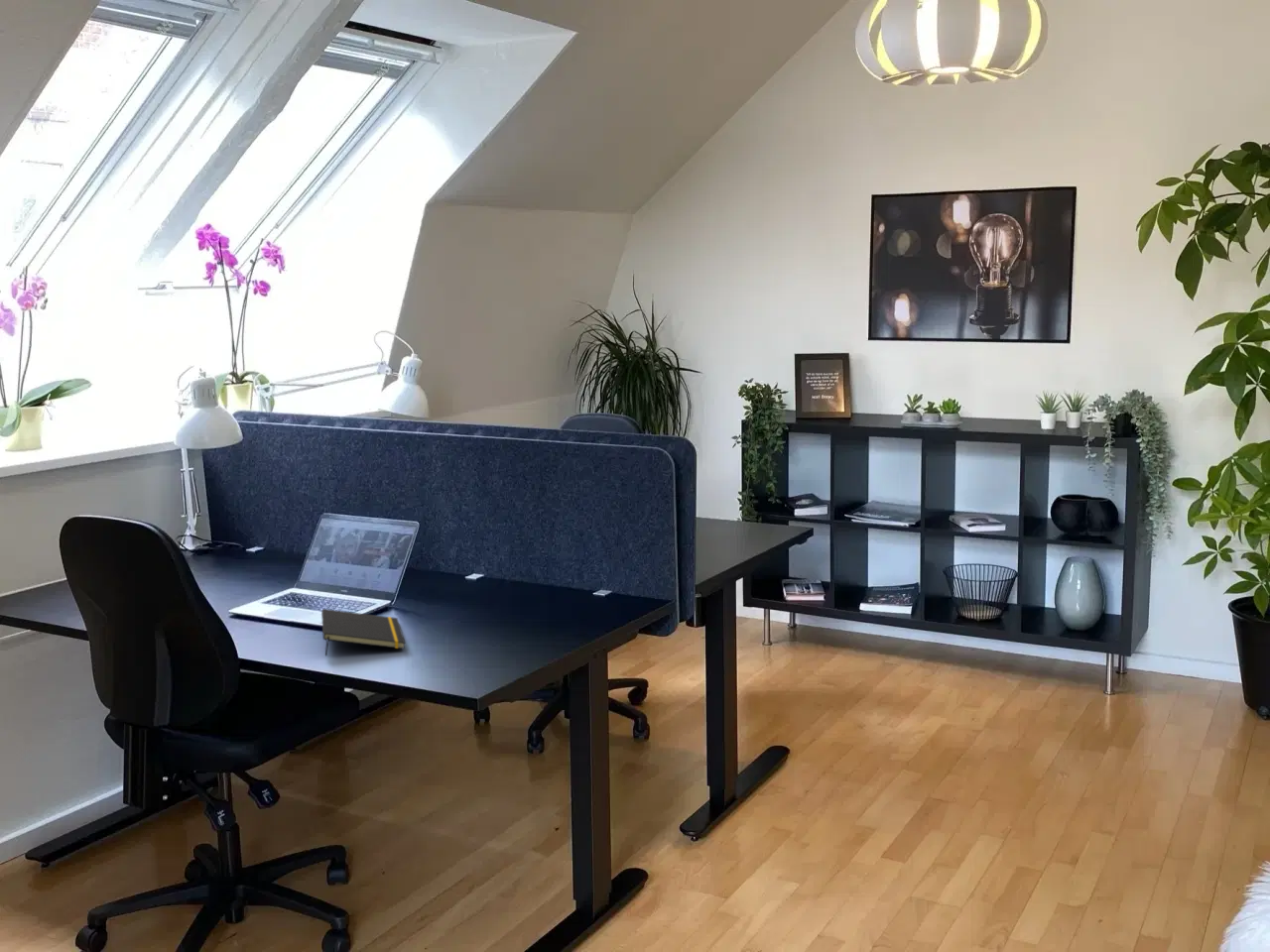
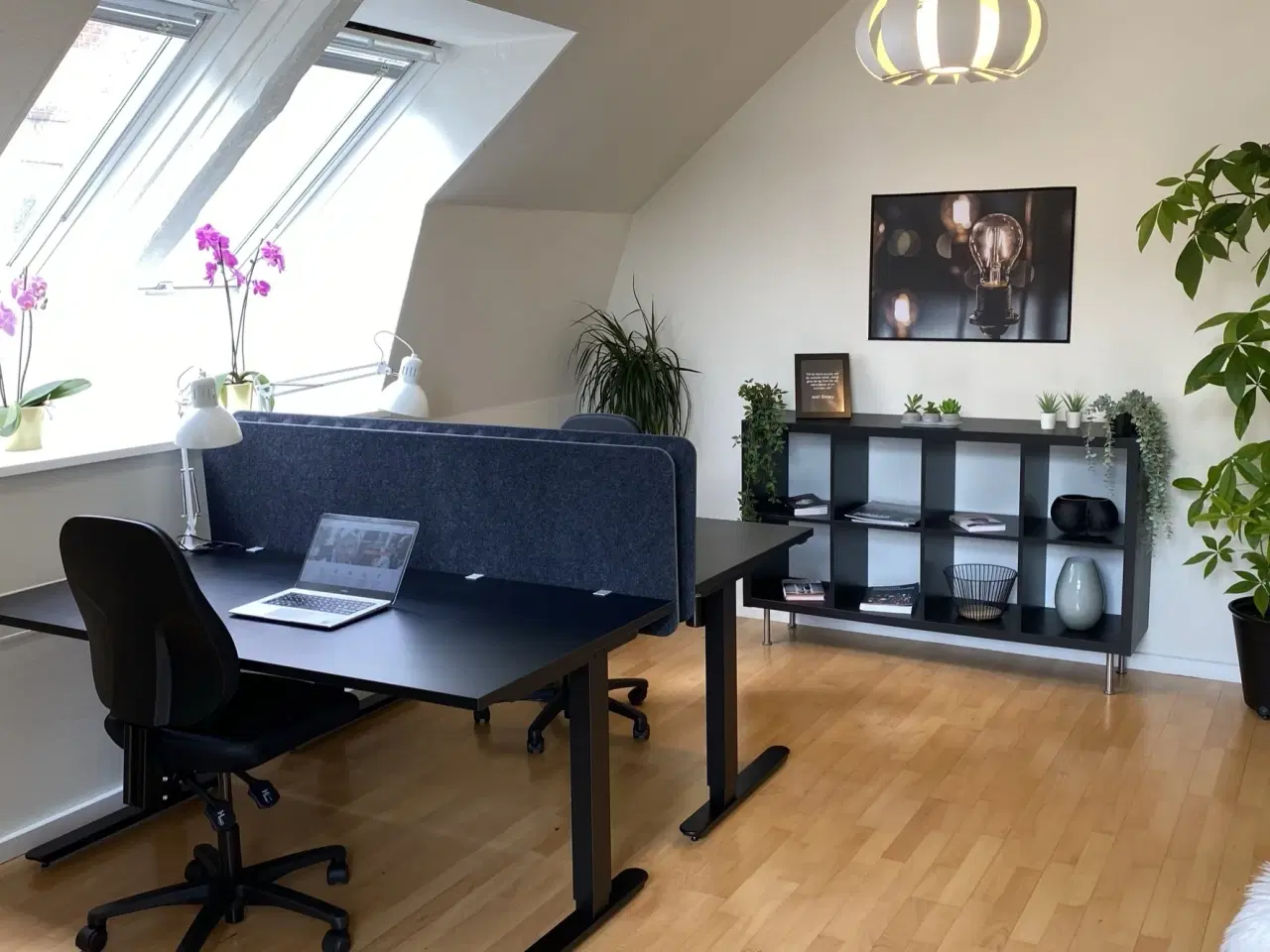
- notepad [320,608,406,656]
